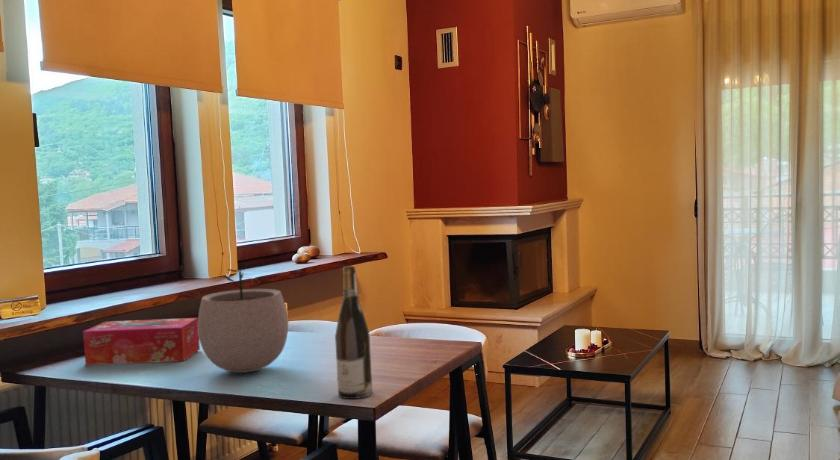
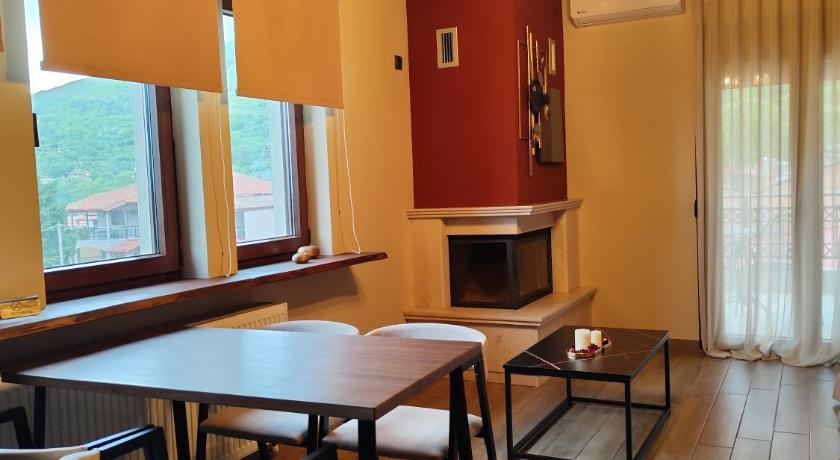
- plant pot [197,259,289,374]
- tissue box [82,317,201,366]
- wine bottle [334,265,373,400]
